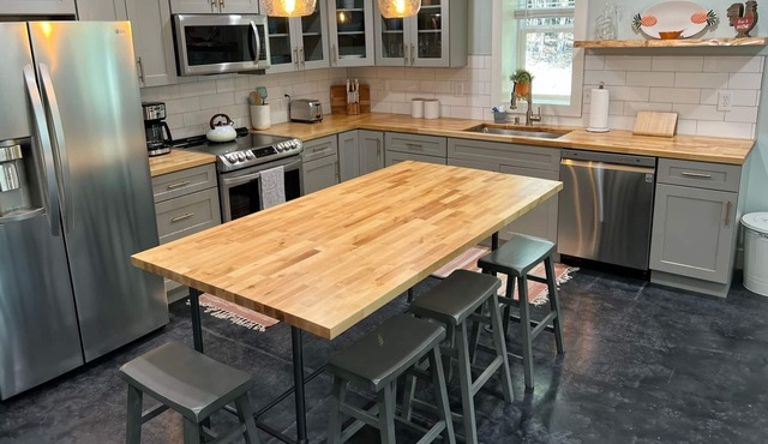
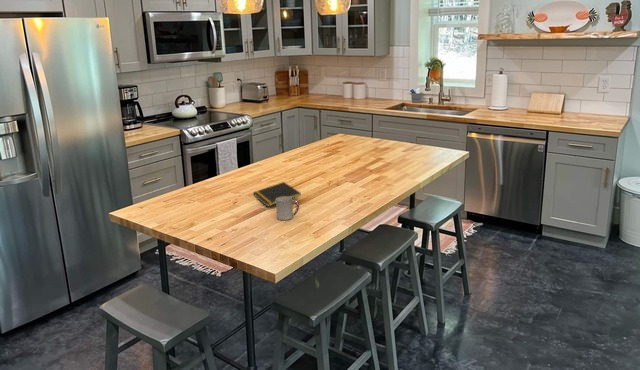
+ cup [275,197,300,221]
+ notepad [252,181,302,208]
